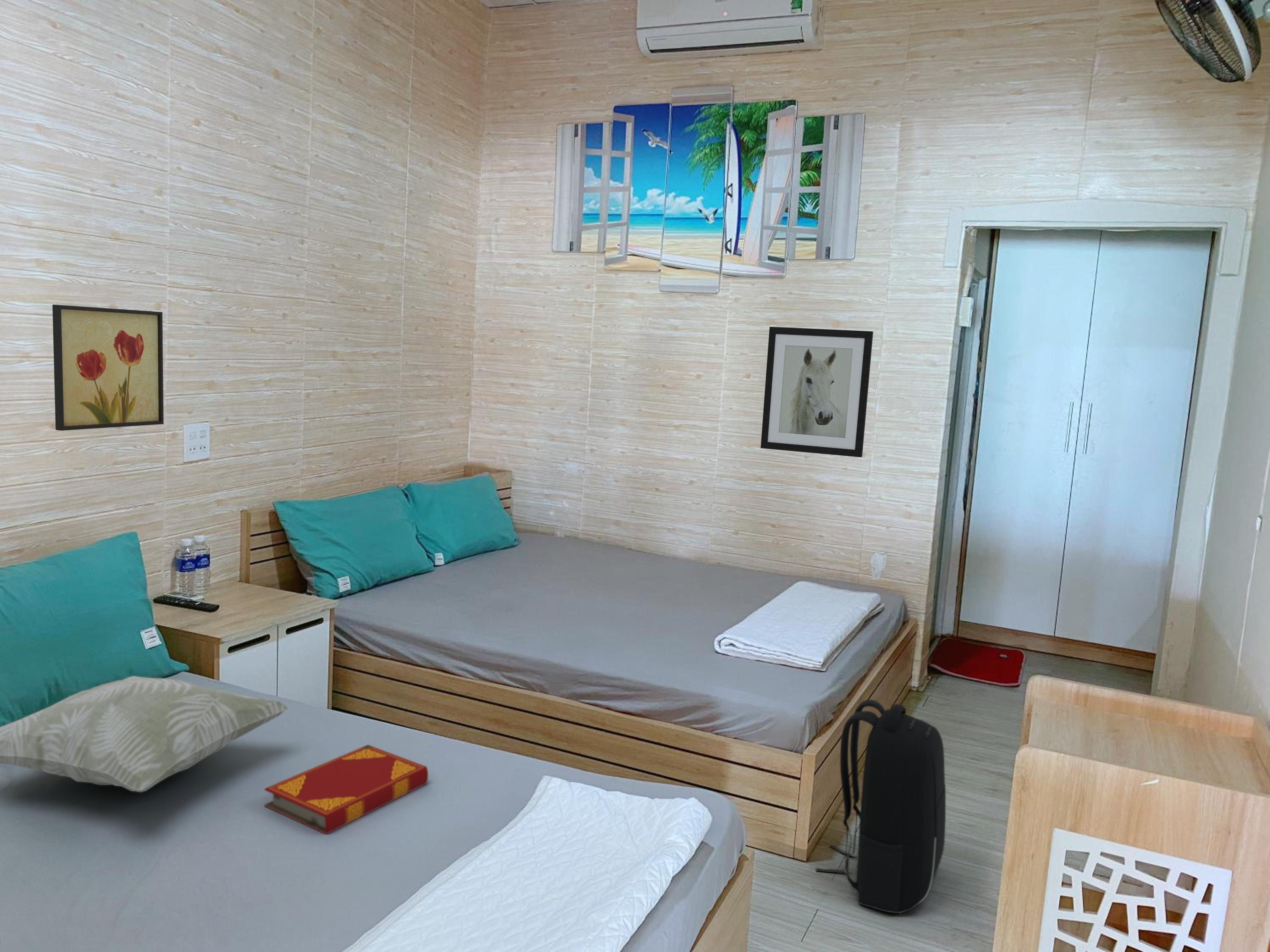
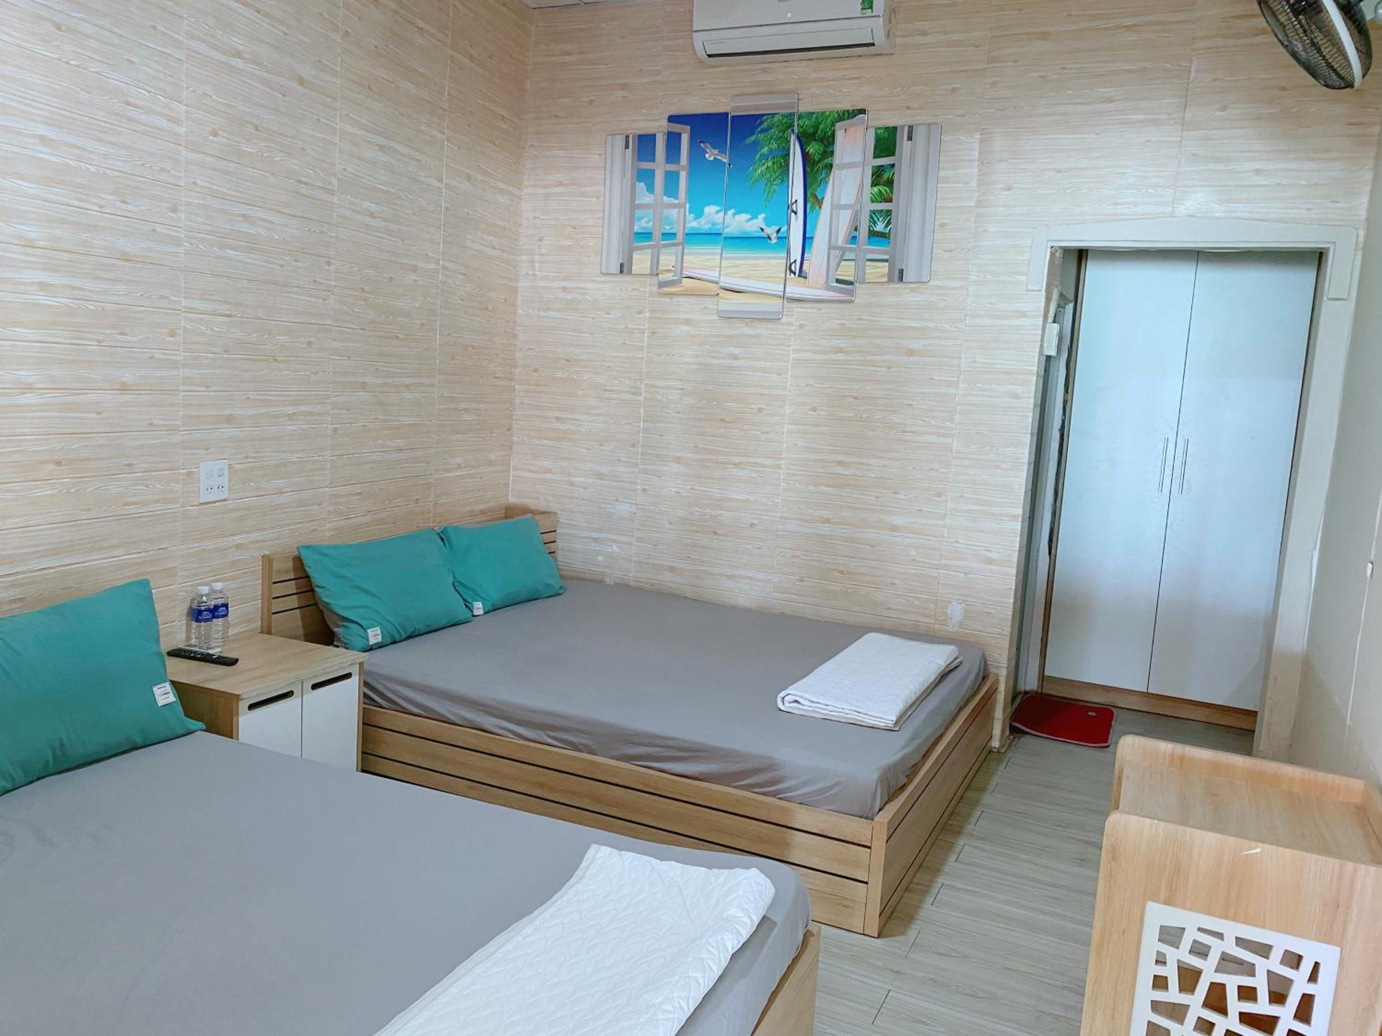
- wall art [52,304,164,431]
- hardback book [264,744,428,835]
- backpack [815,699,946,913]
- decorative pillow [0,676,289,793]
- wall art [760,326,874,458]
